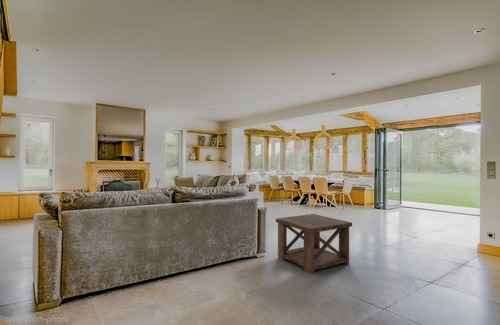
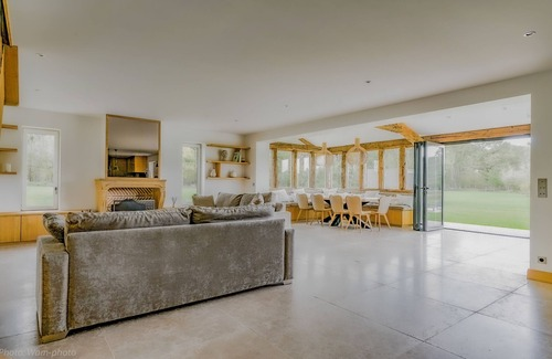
- side table [275,213,353,275]
